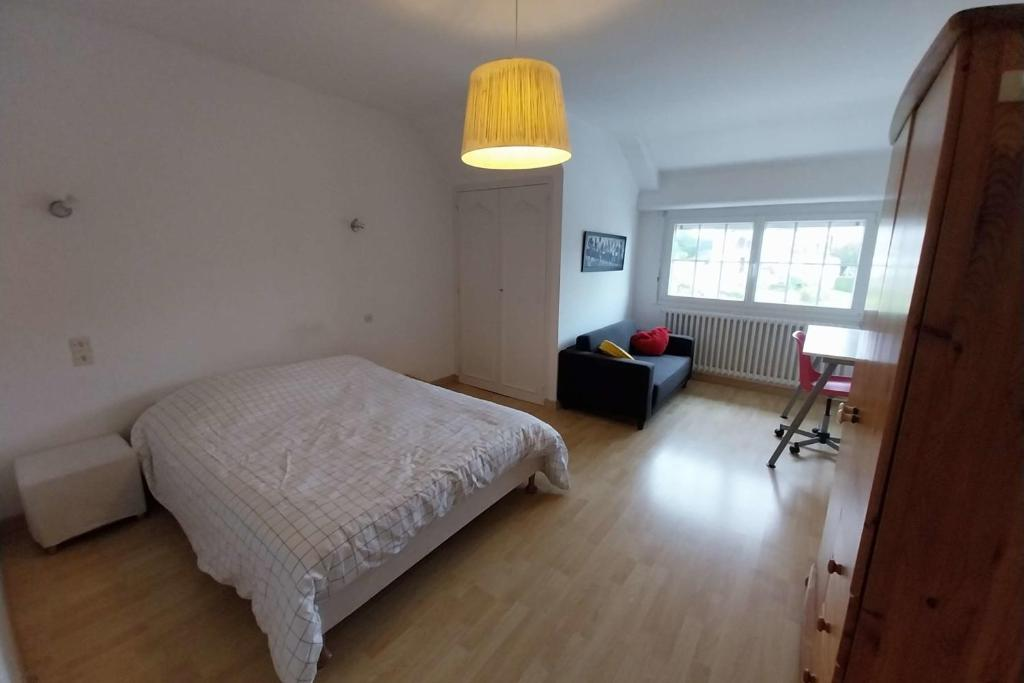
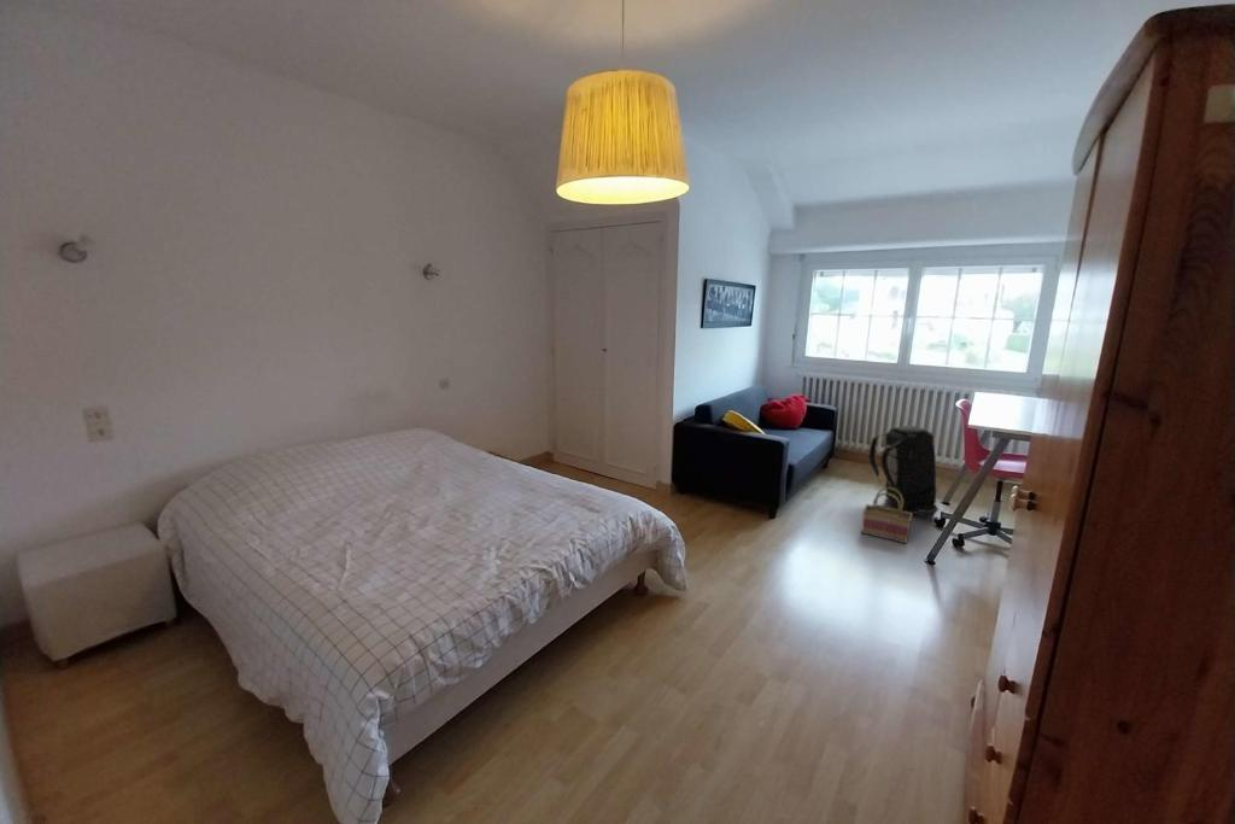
+ basket [860,486,914,544]
+ backpack [867,423,941,519]
